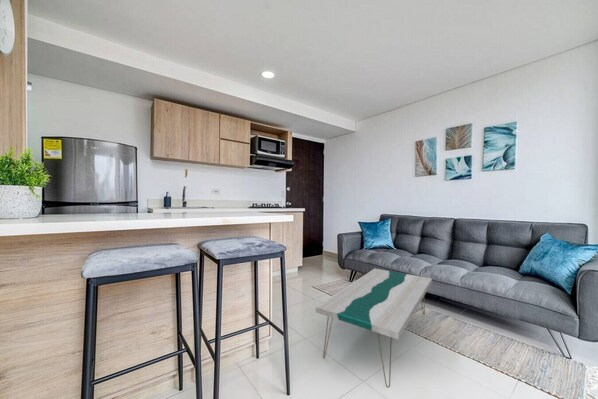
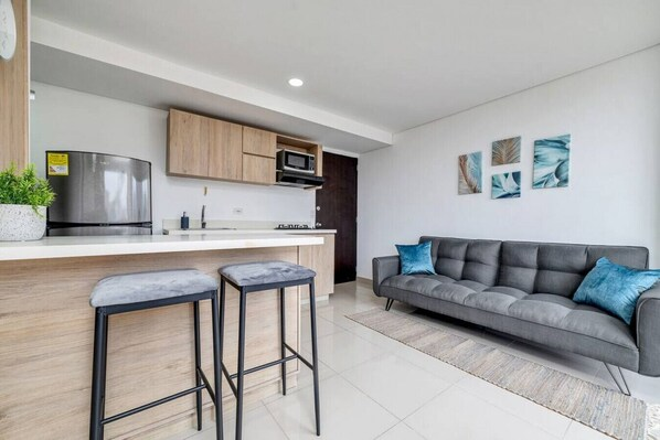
- coffee table [314,268,433,389]
